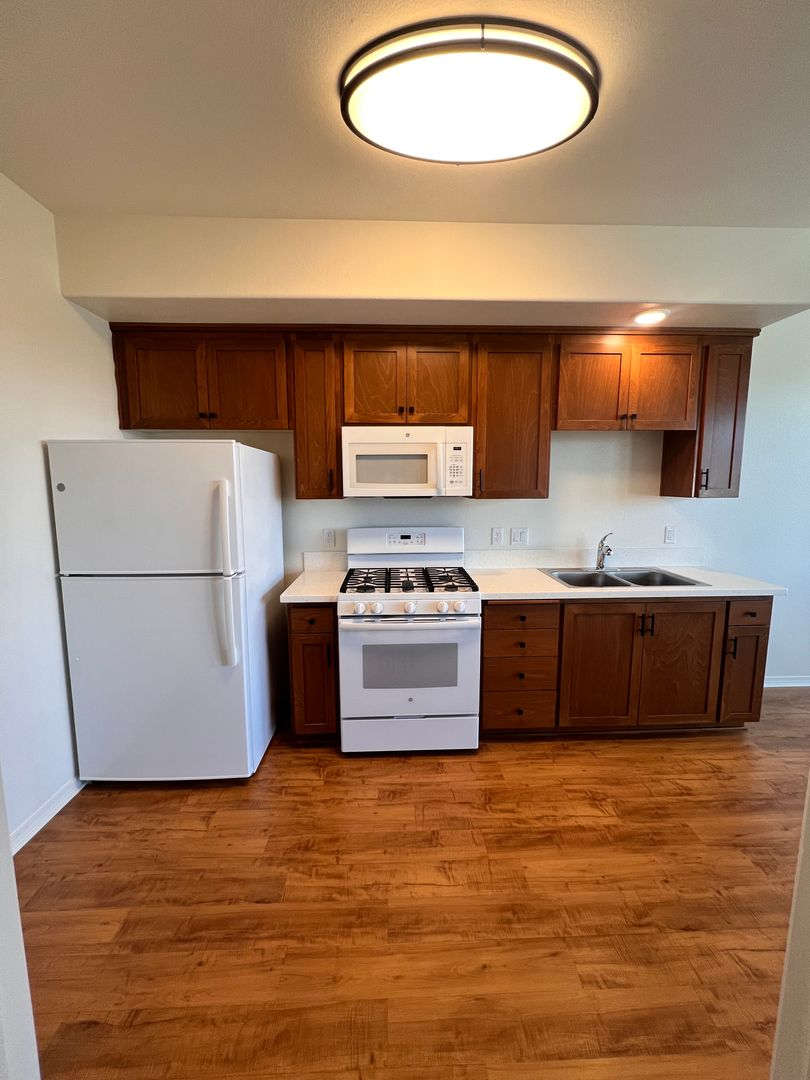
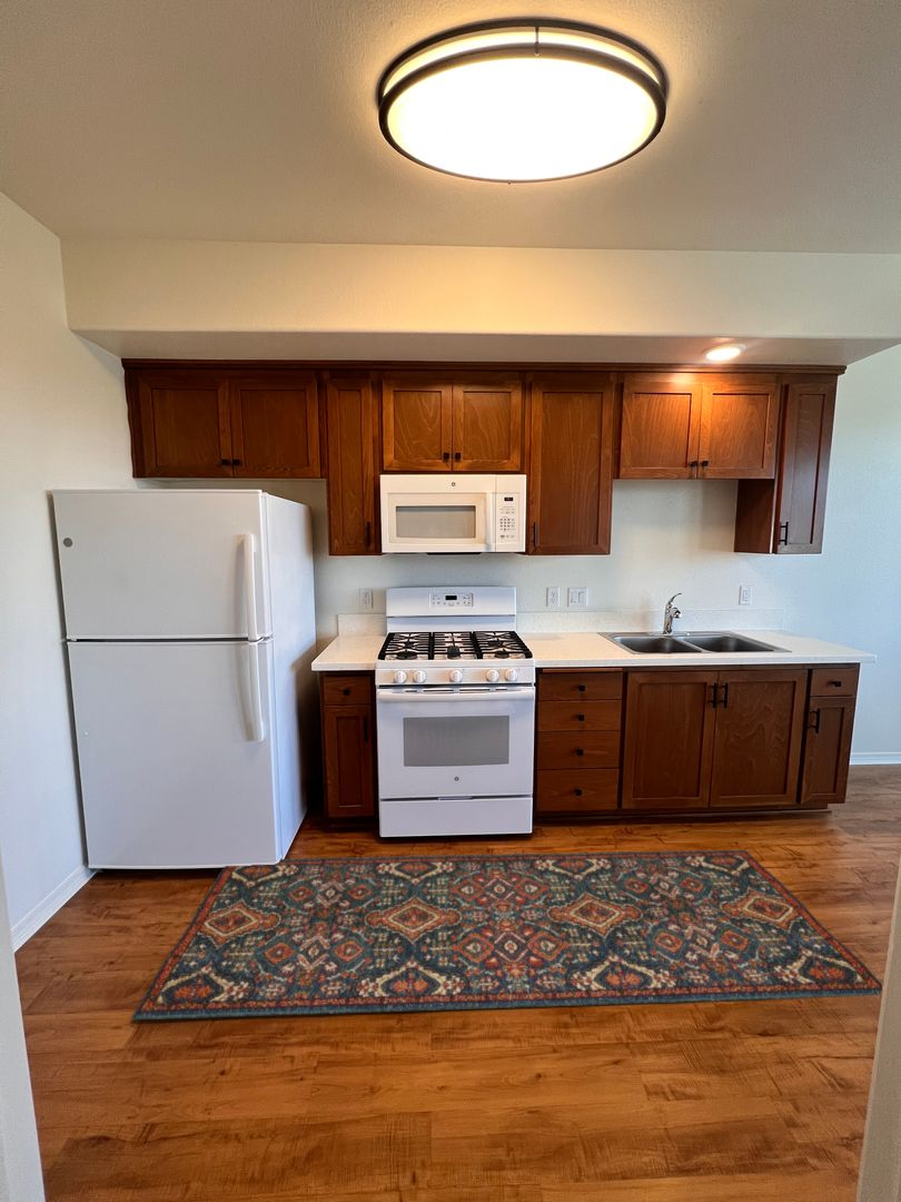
+ rug [130,849,883,1021]
